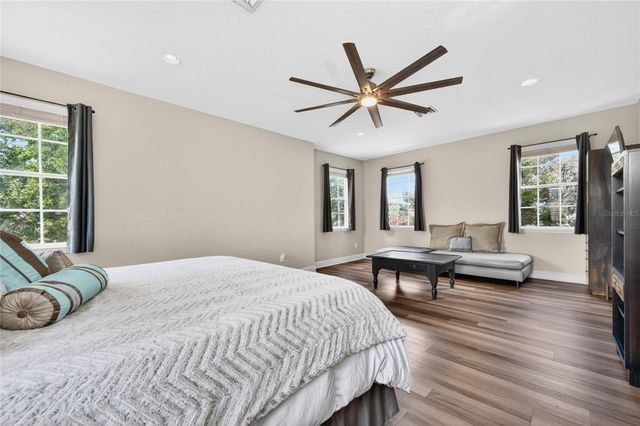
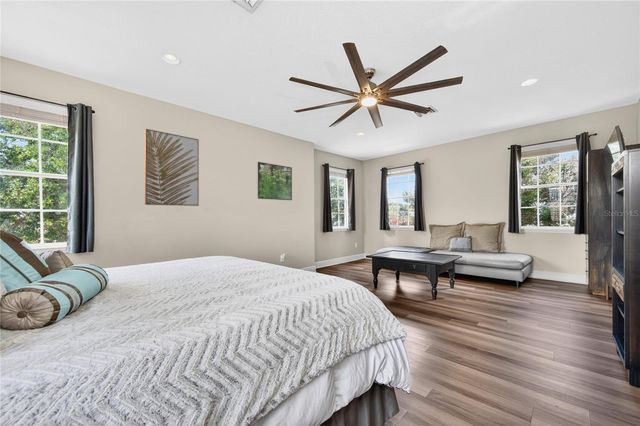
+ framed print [257,161,293,201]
+ wall art [144,128,200,207]
